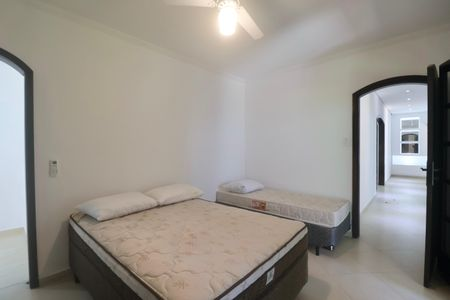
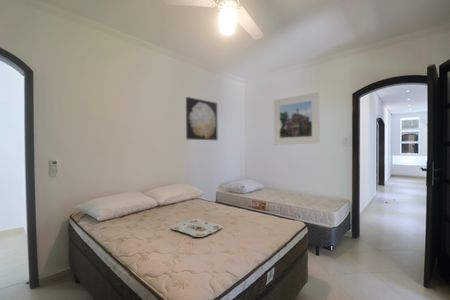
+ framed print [273,91,321,145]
+ serving tray [170,218,223,238]
+ wall art [185,96,219,141]
